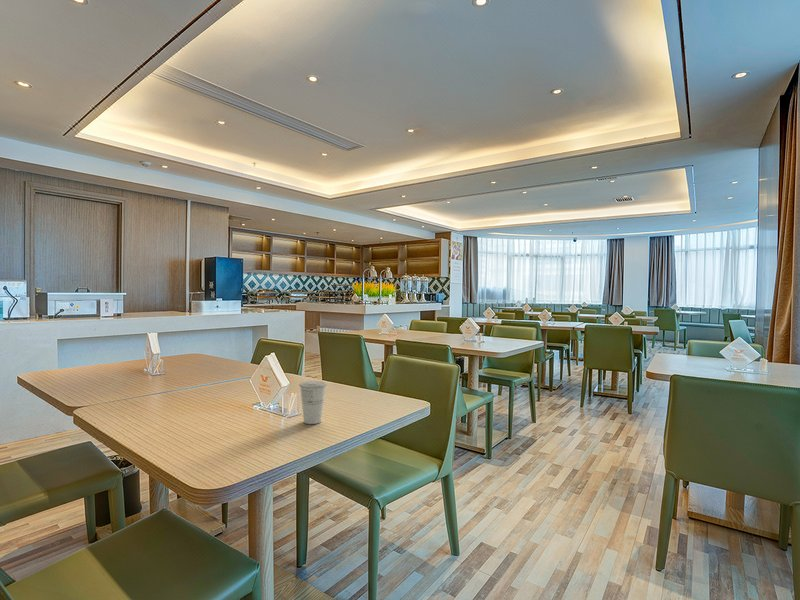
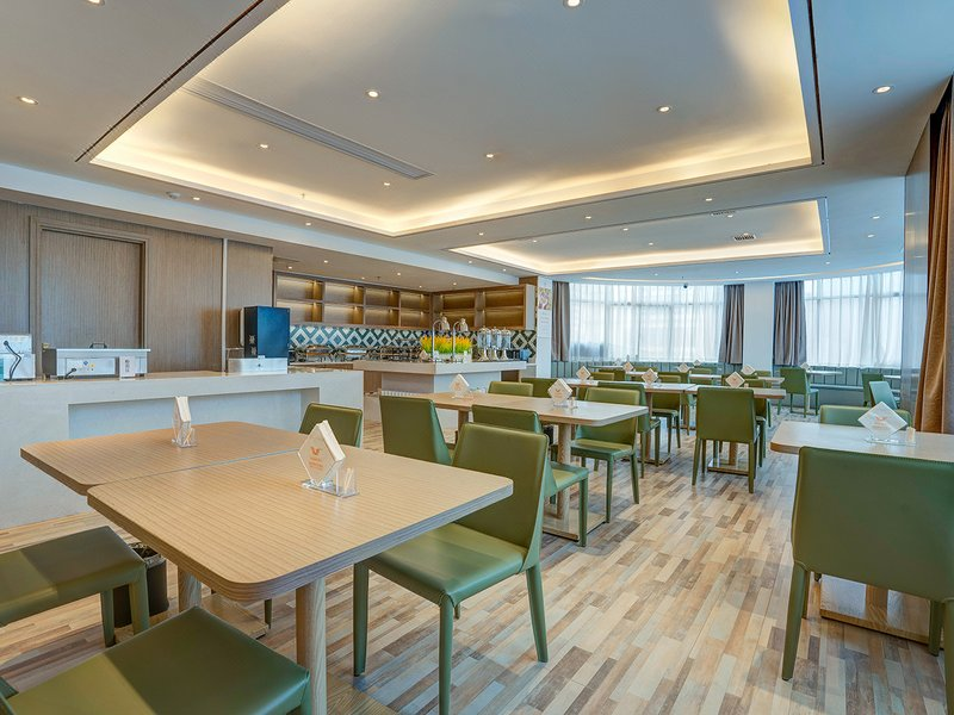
- cup [298,380,328,425]
